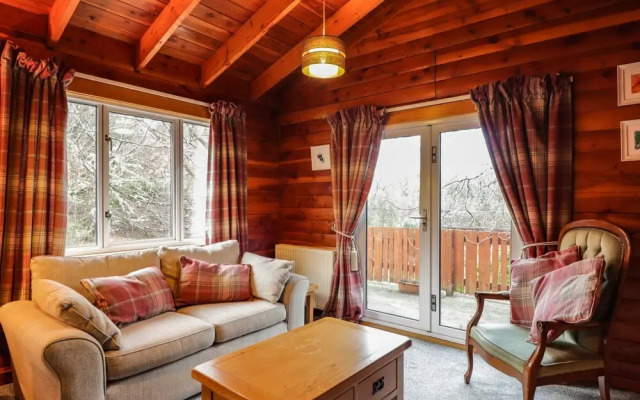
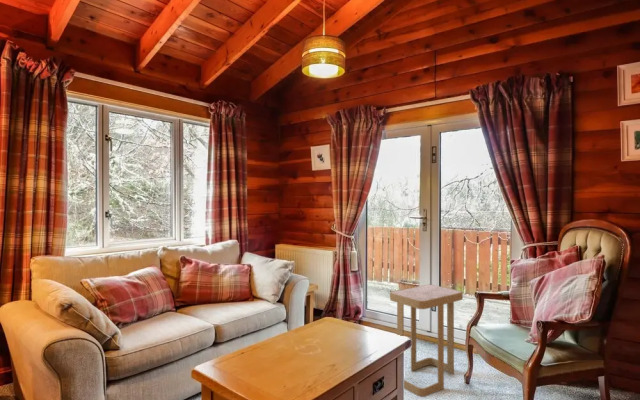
+ side table [389,284,464,398]
